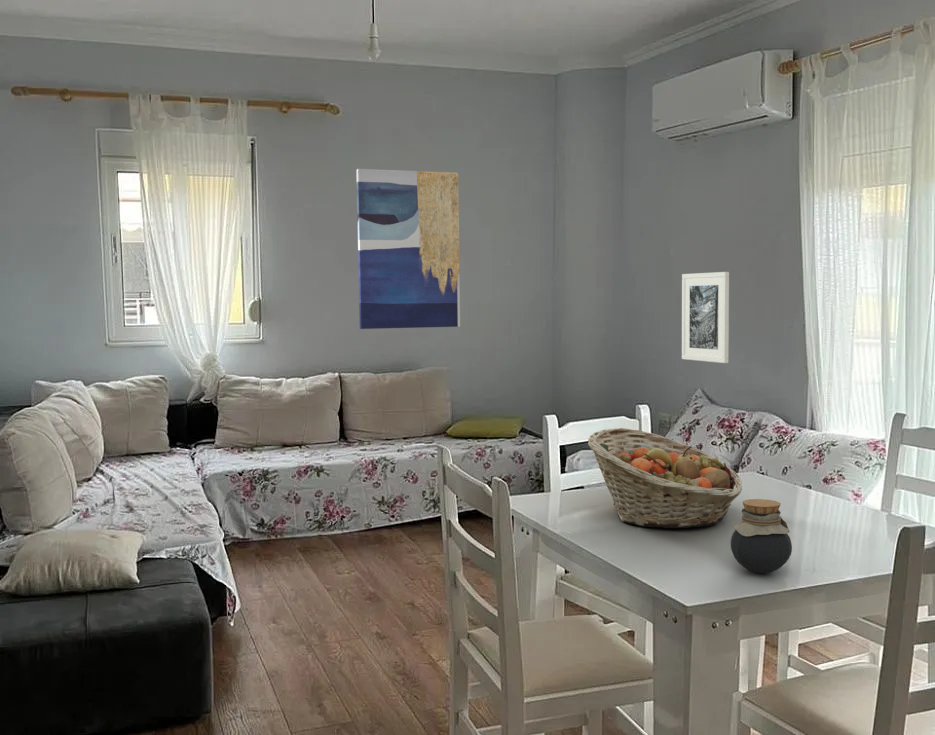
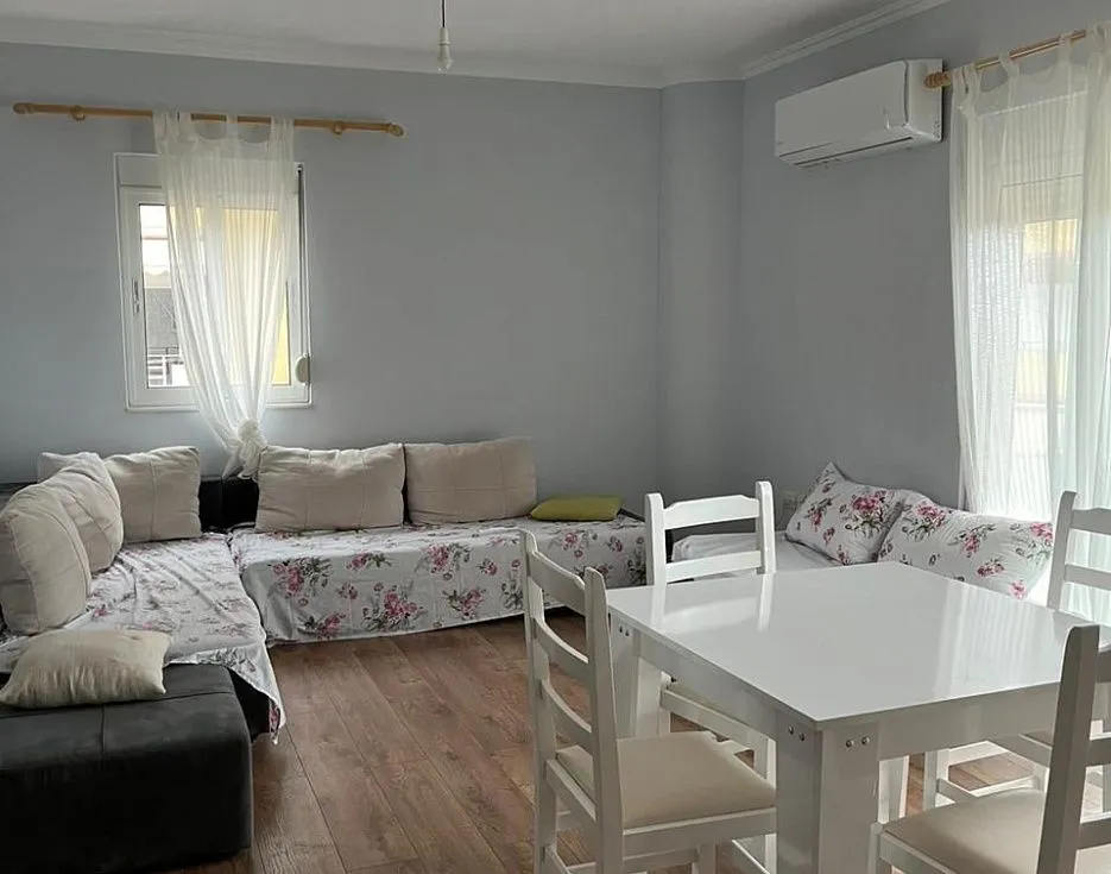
- wall art [356,168,461,330]
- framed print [681,271,730,364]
- fruit basket [587,427,743,529]
- jar [730,498,793,574]
